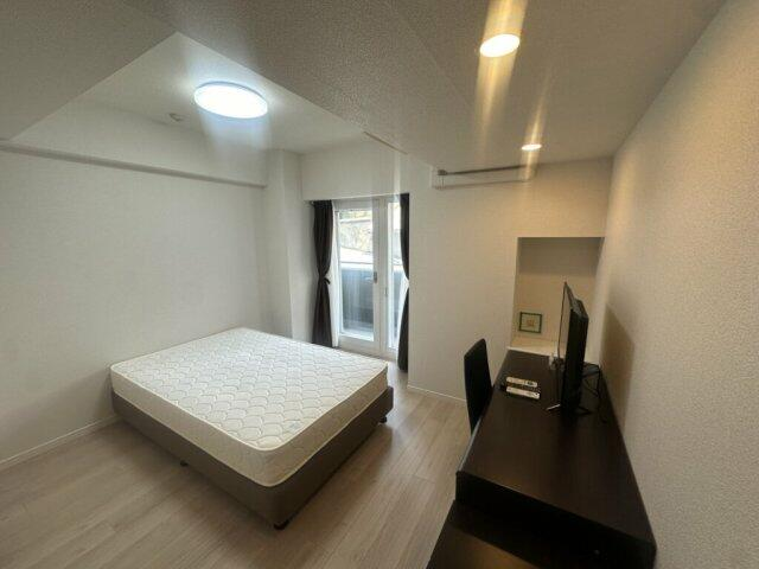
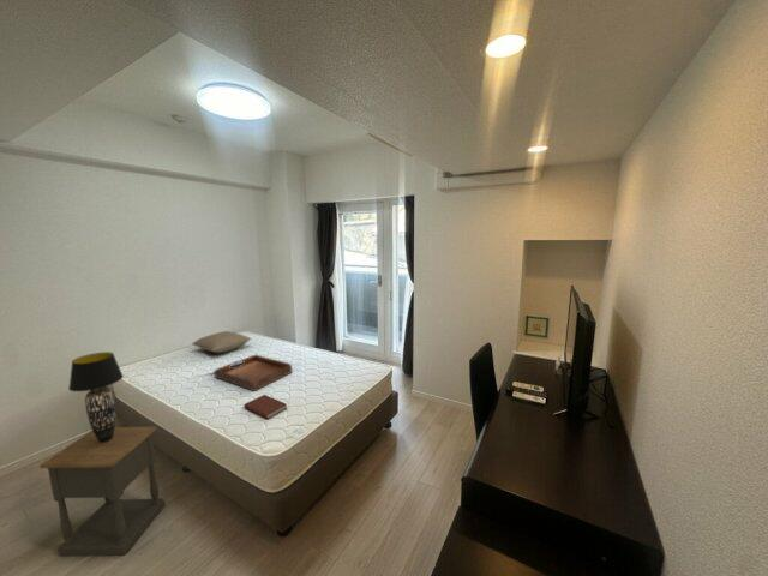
+ book [244,394,288,420]
+ serving tray [214,354,293,392]
+ pillow [191,330,252,354]
+ table lamp [67,350,125,443]
+ nightstand [38,426,166,557]
